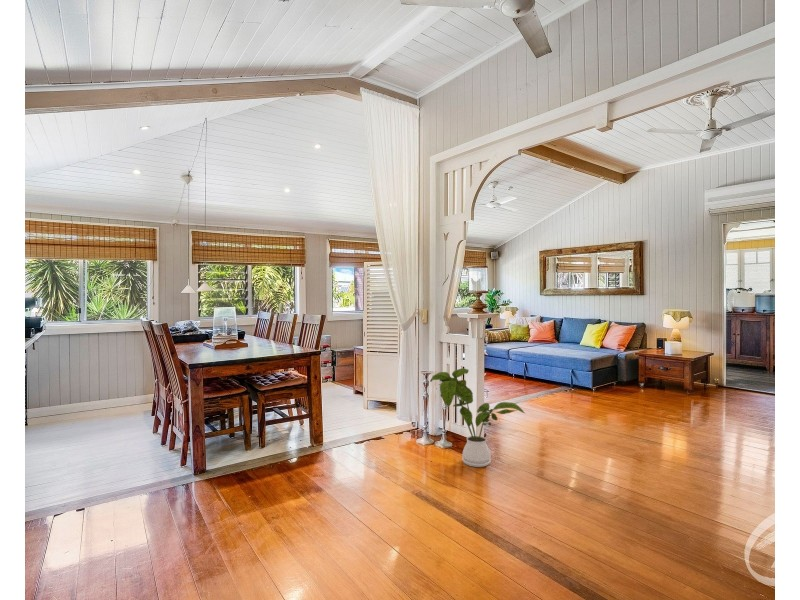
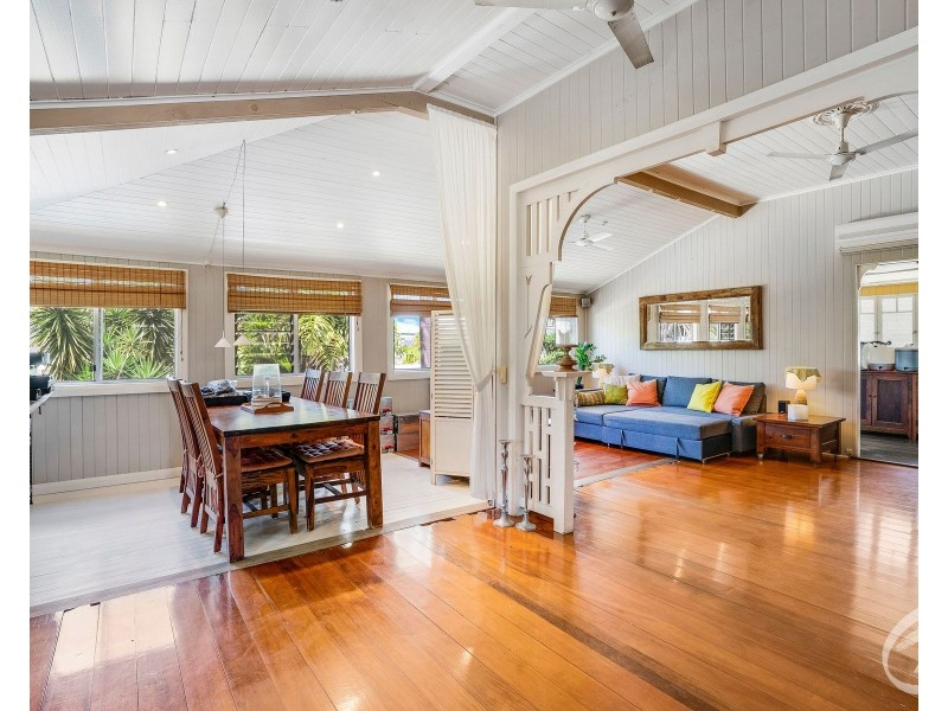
- house plant [429,367,526,468]
